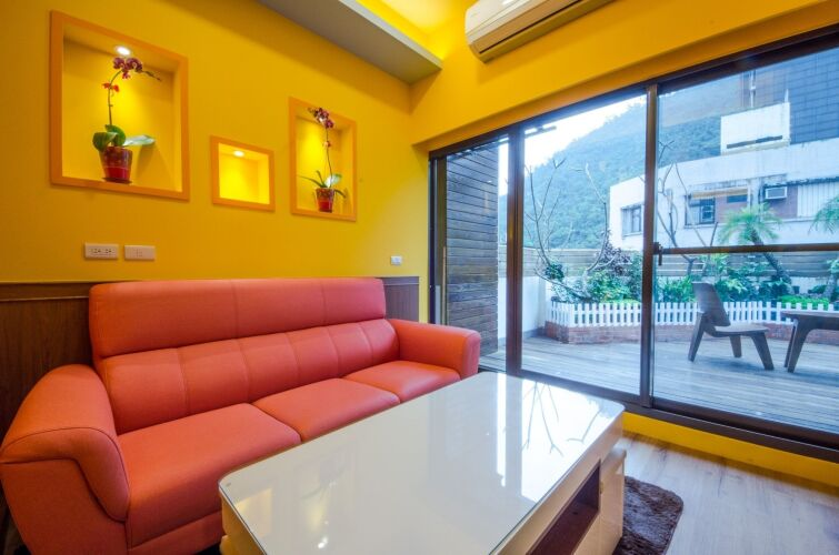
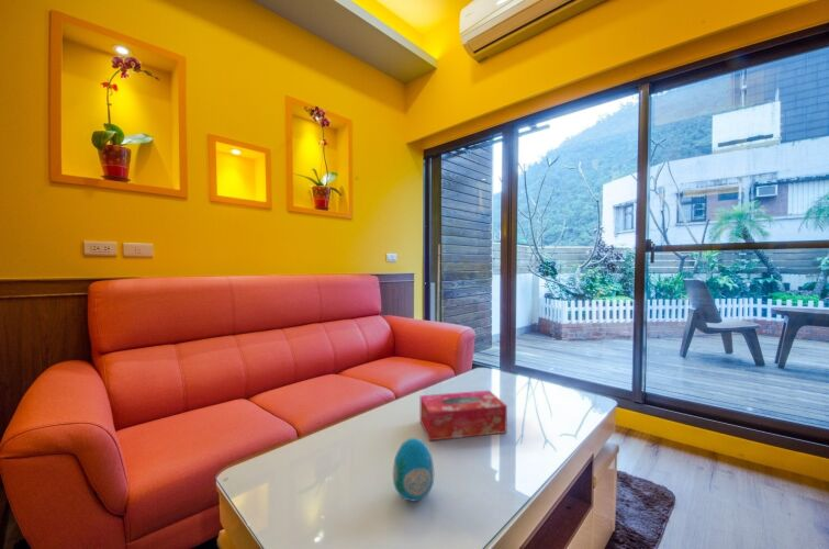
+ decorative egg [392,437,435,502]
+ tissue box [418,390,508,441]
